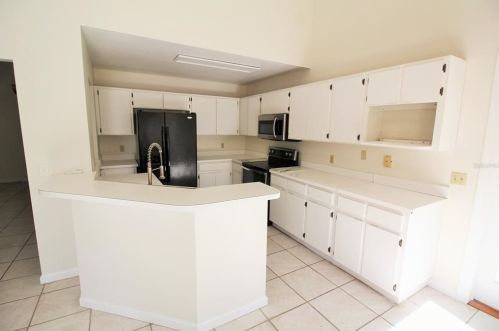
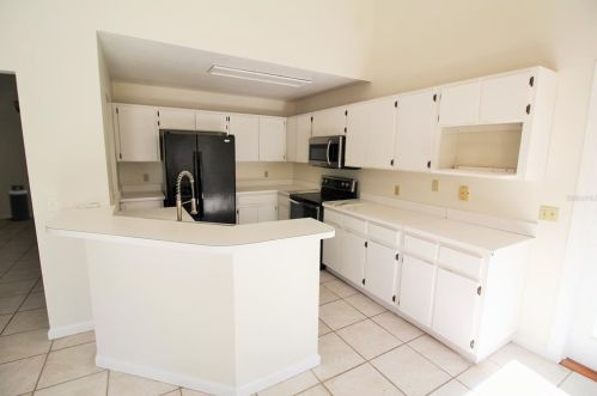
+ trash can [7,184,31,221]
